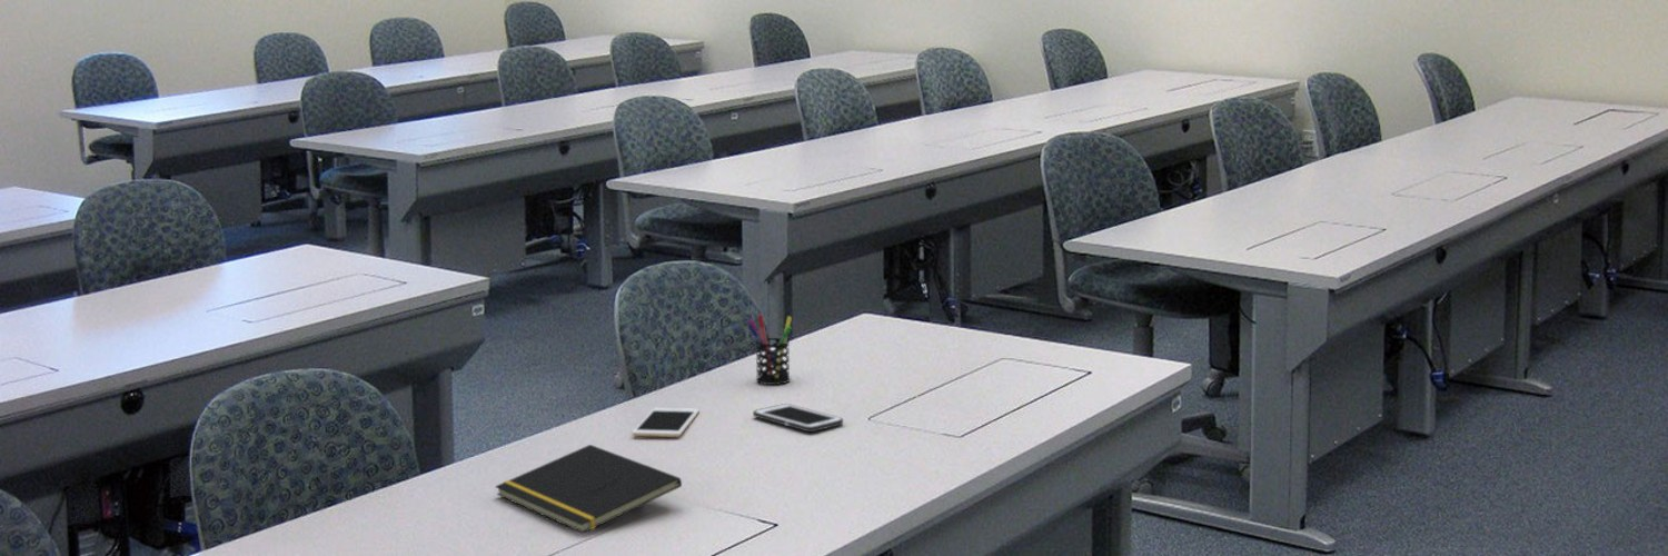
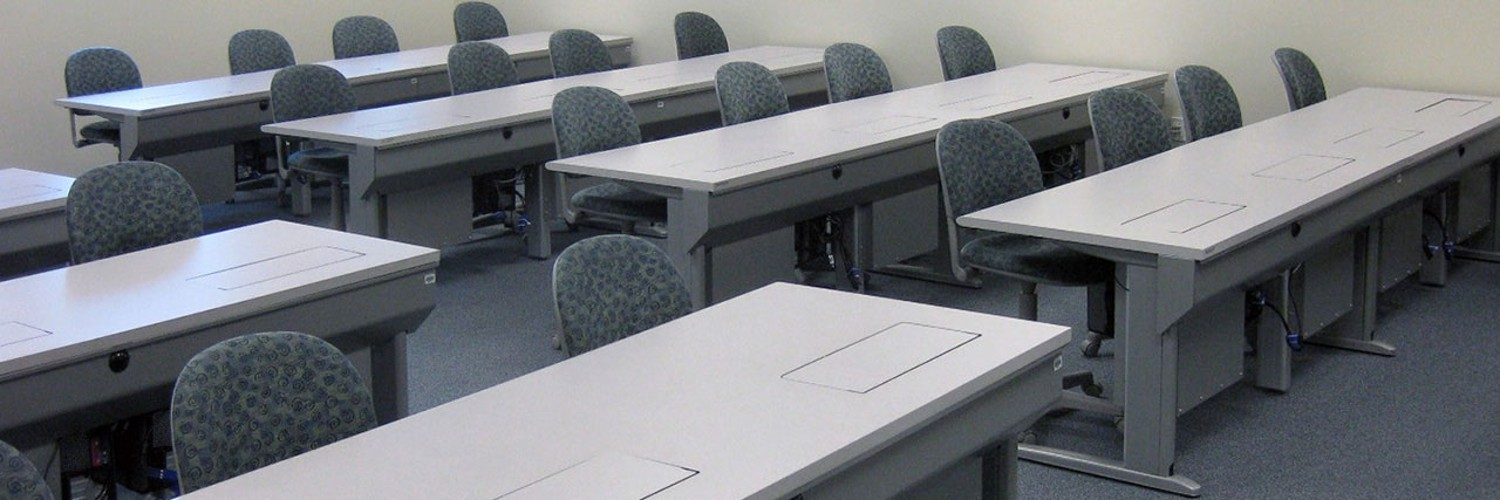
- cell phone [752,403,844,433]
- notepad [494,444,683,535]
- pen holder [745,314,793,386]
- cell phone [632,407,701,438]
